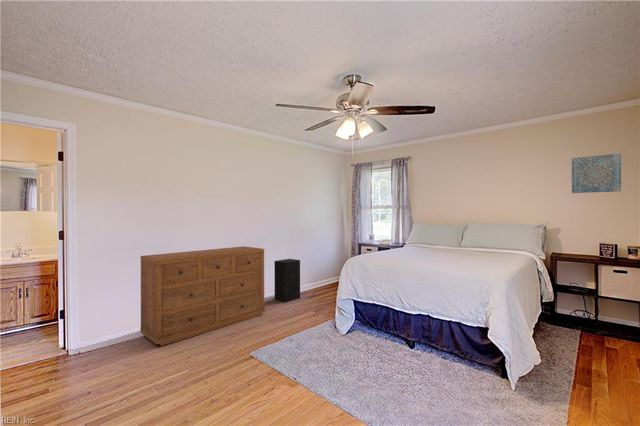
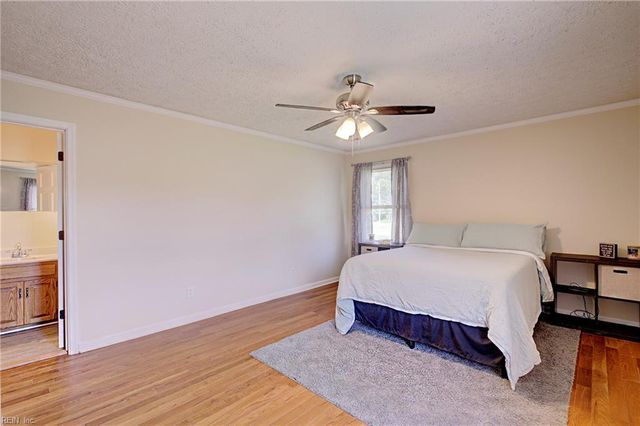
- dresser [139,245,266,347]
- speaker [274,258,301,303]
- wall art [571,152,622,194]
